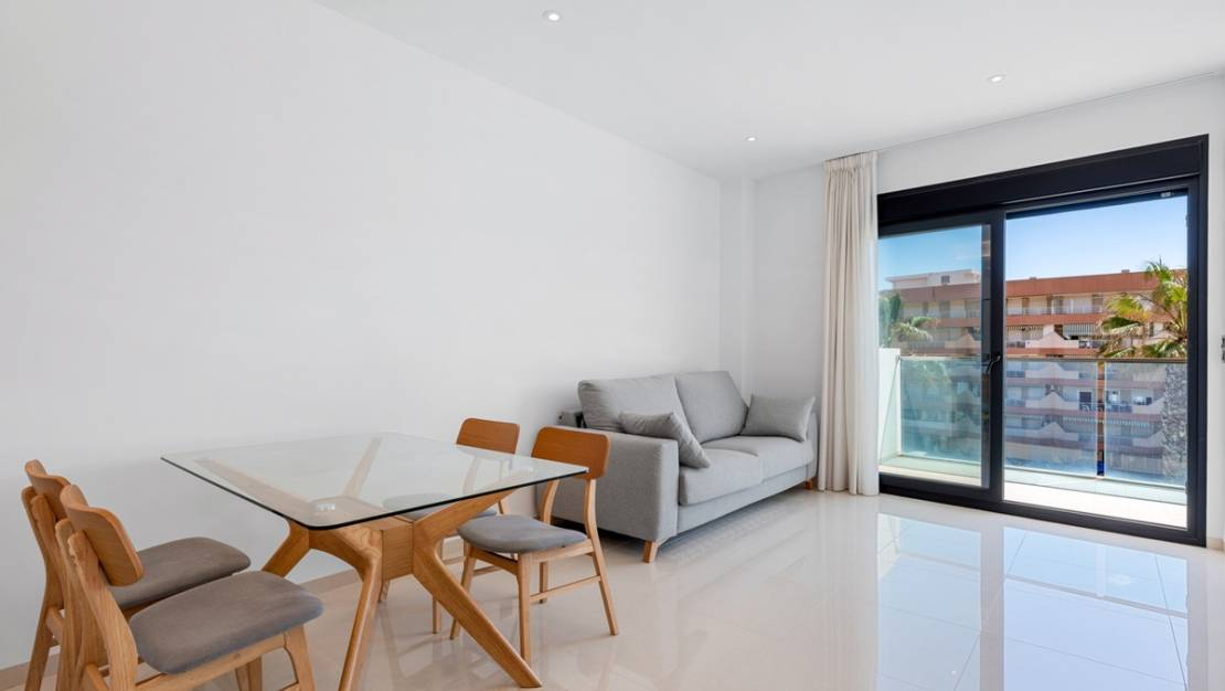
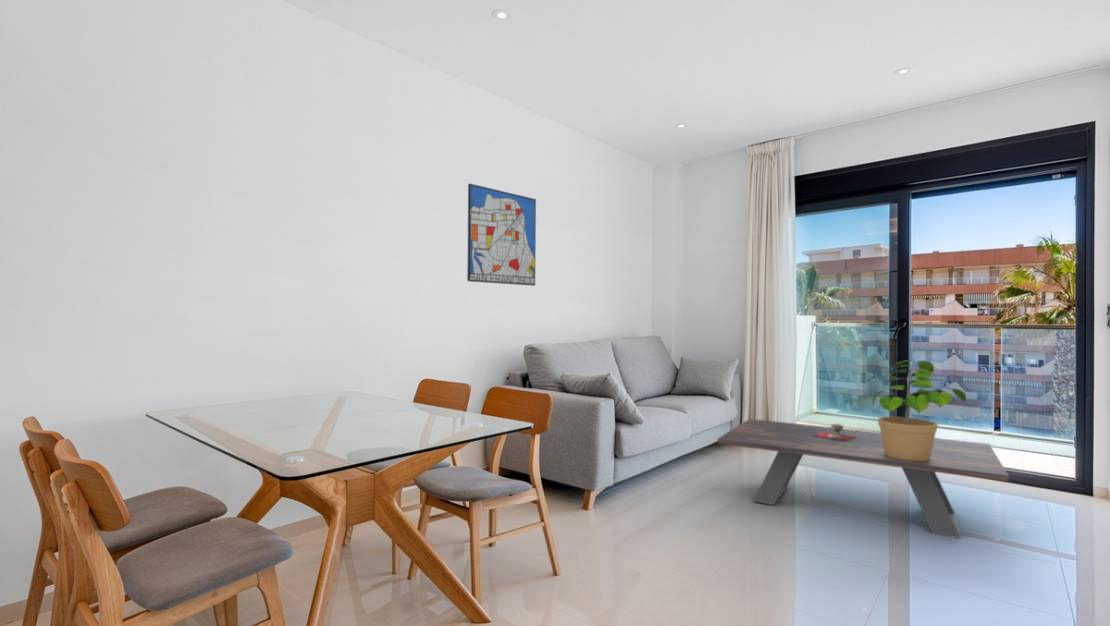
+ potted plant [871,359,967,461]
+ coffee table [717,418,1010,540]
+ wall art [466,182,537,287]
+ decorative bowl [815,423,858,441]
